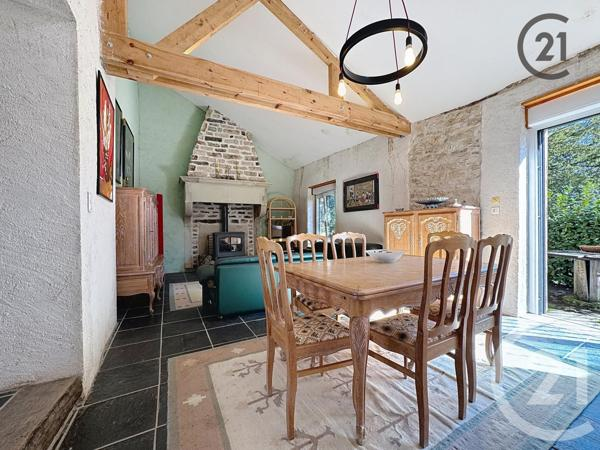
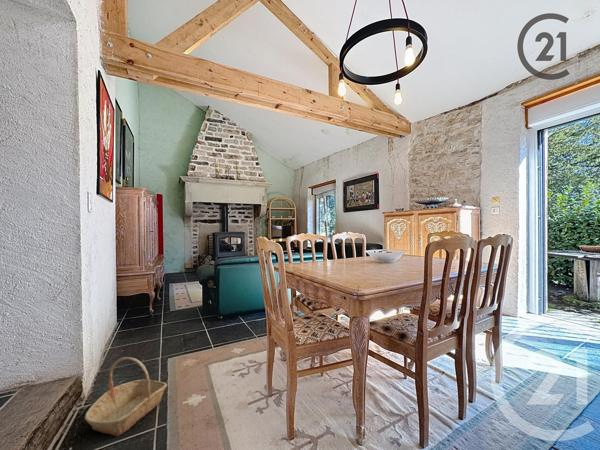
+ basket [84,356,168,437]
